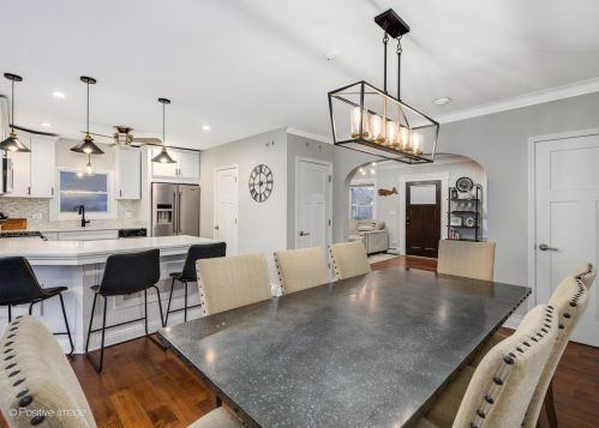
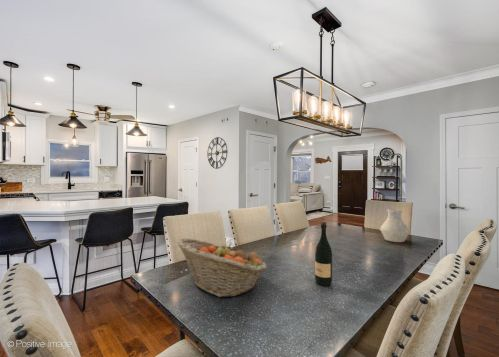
+ fruit basket [176,237,267,298]
+ vase [379,208,411,243]
+ wine bottle [314,221,333,287]
